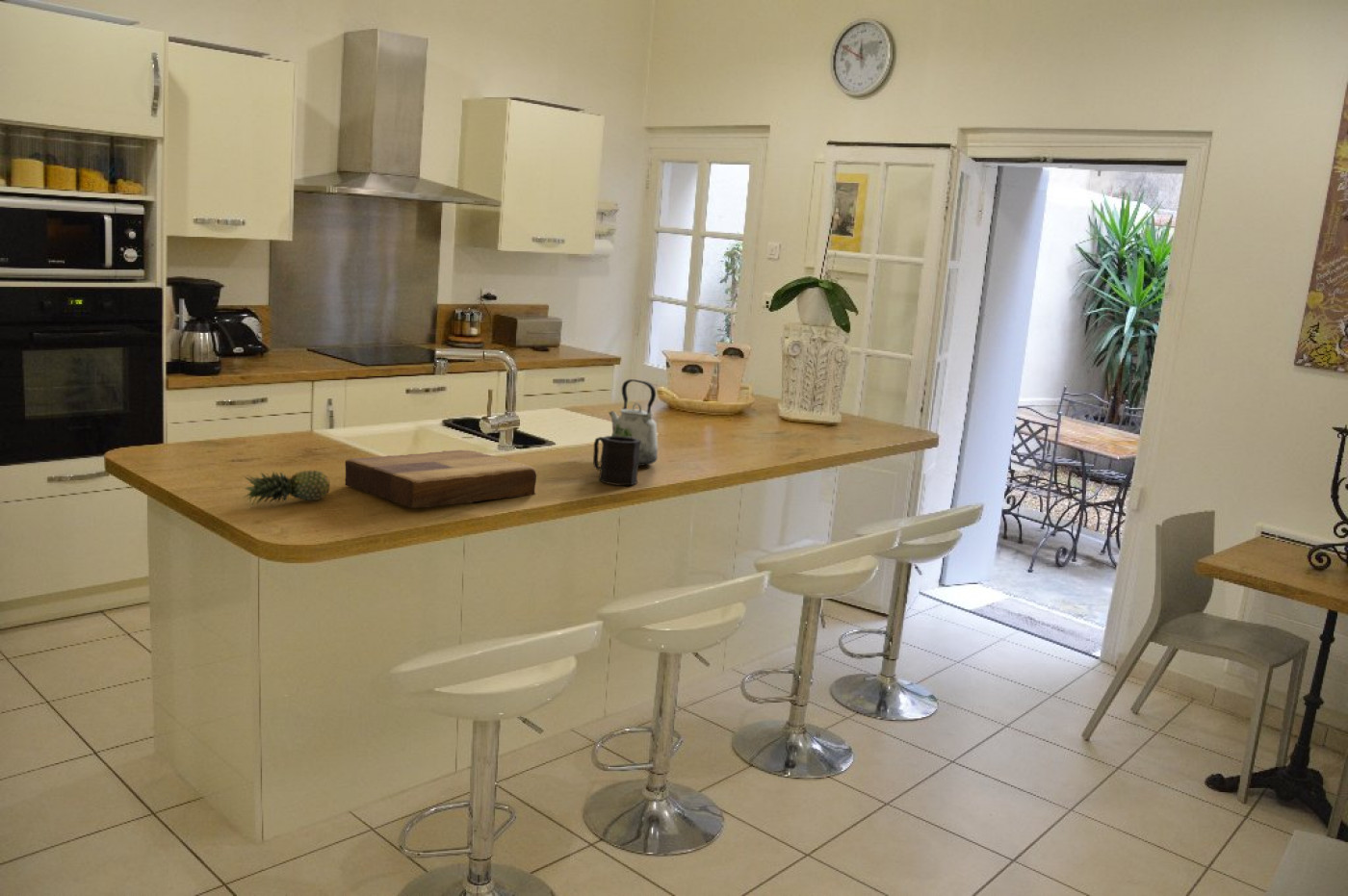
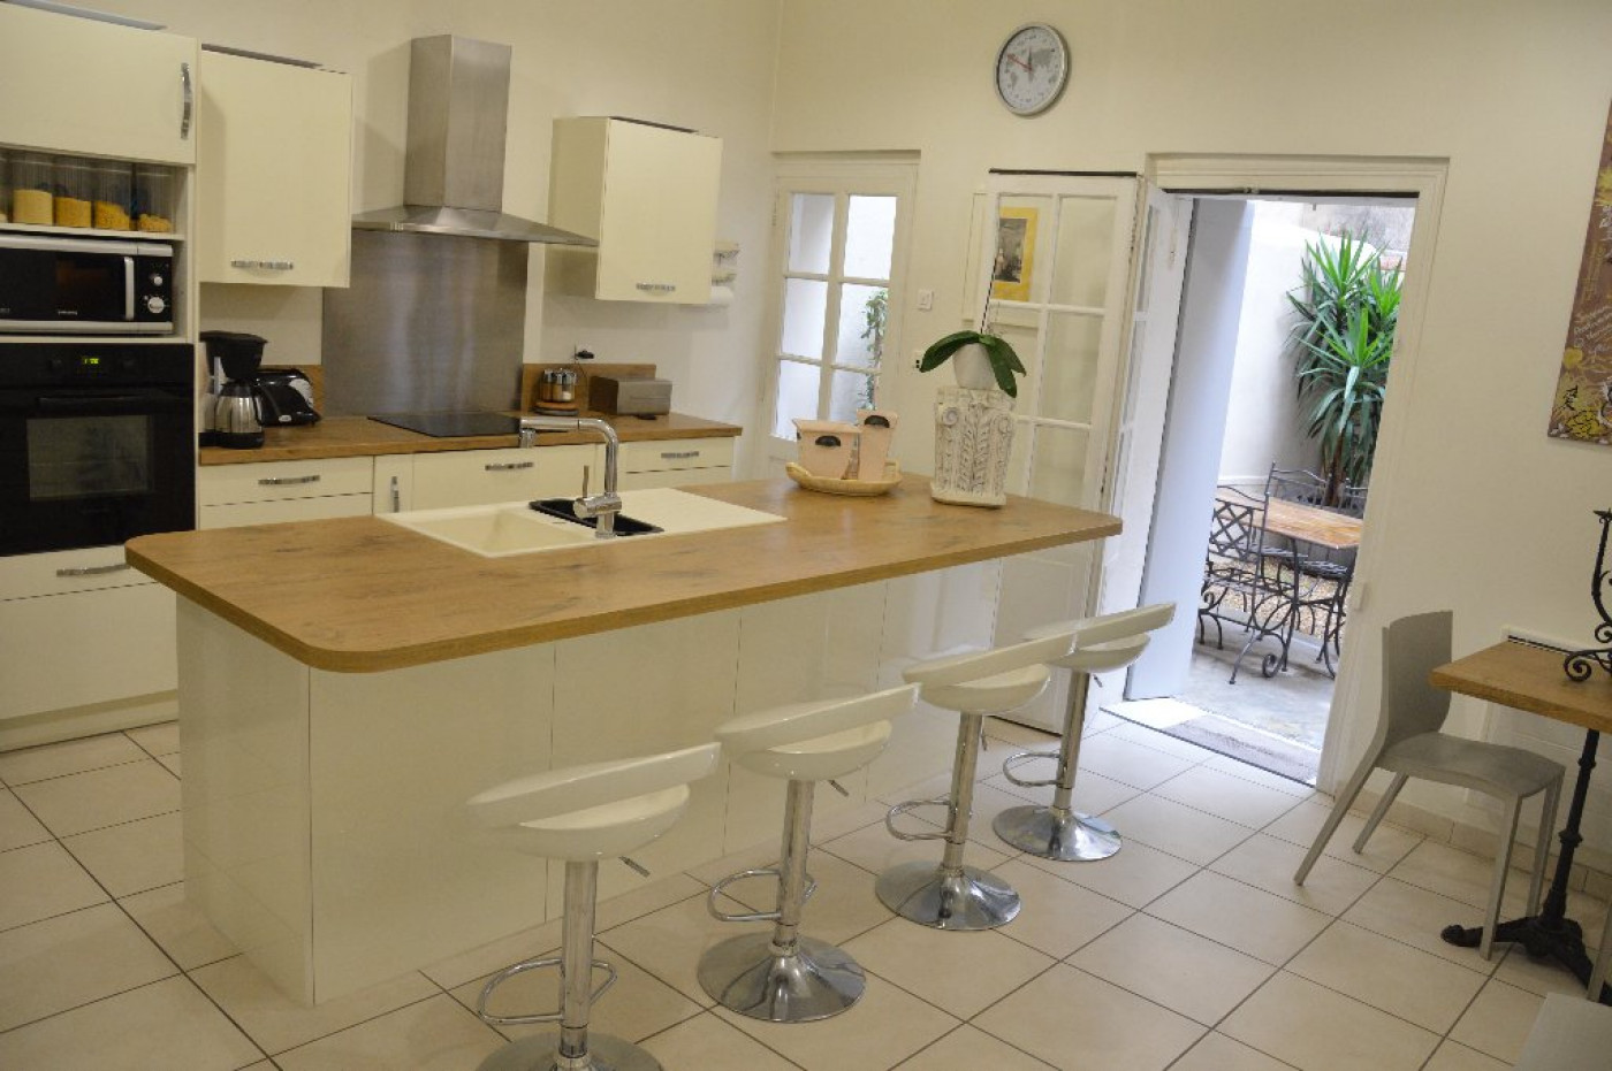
- mug [592,435,641,486]
- fruit [241,469,331,507]
- kettle [608,378,659,467]
- cutting board [344,448,537,509]
